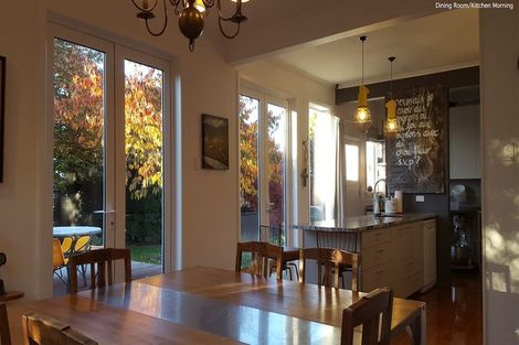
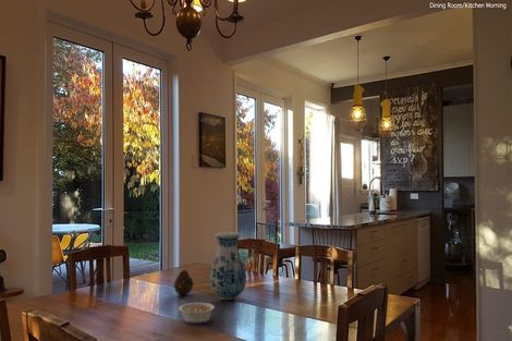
+ fruit [173,268,194,296]
+ legume [178,299,216,325]
+ vase [208,231,247,301]
